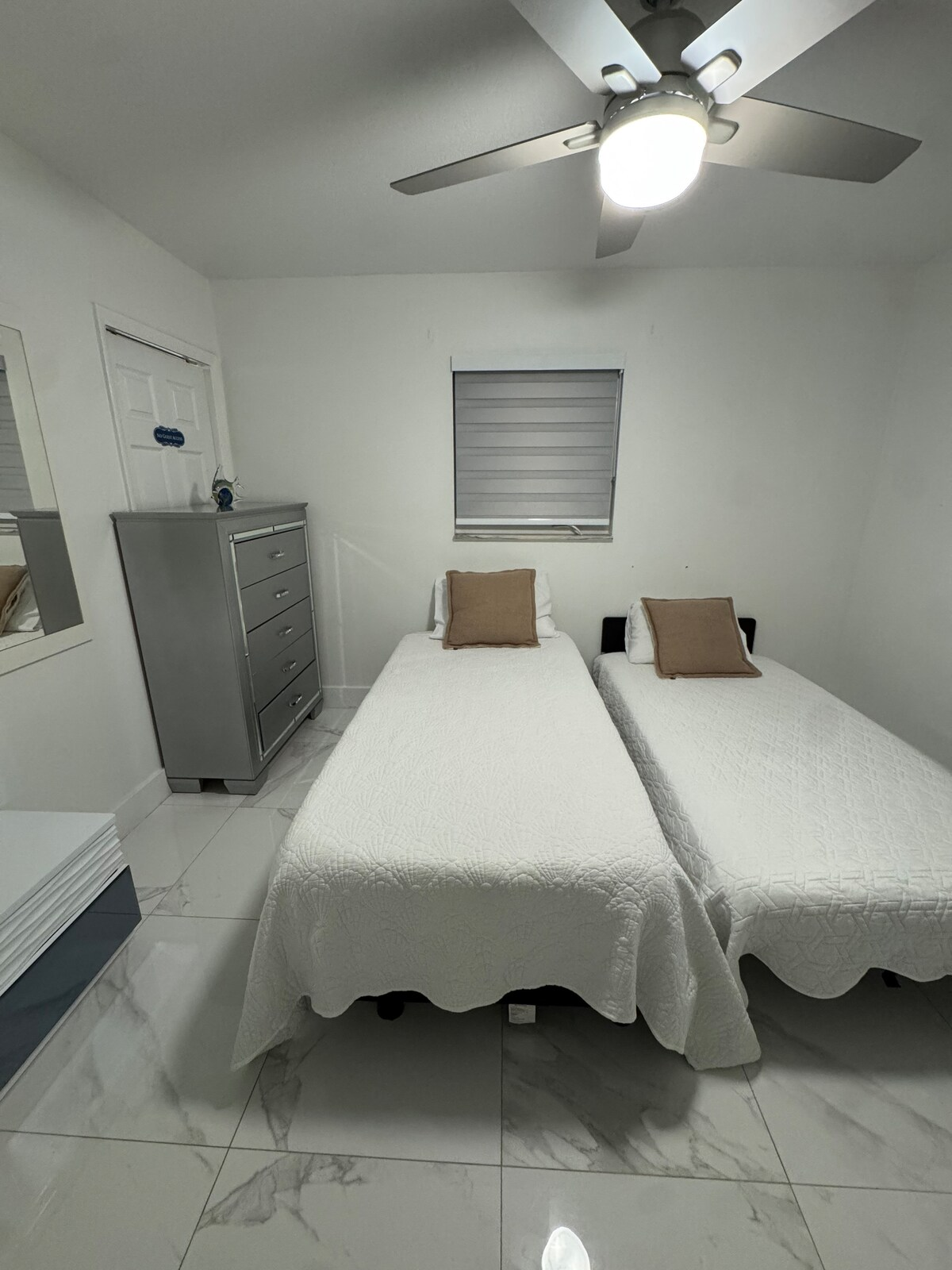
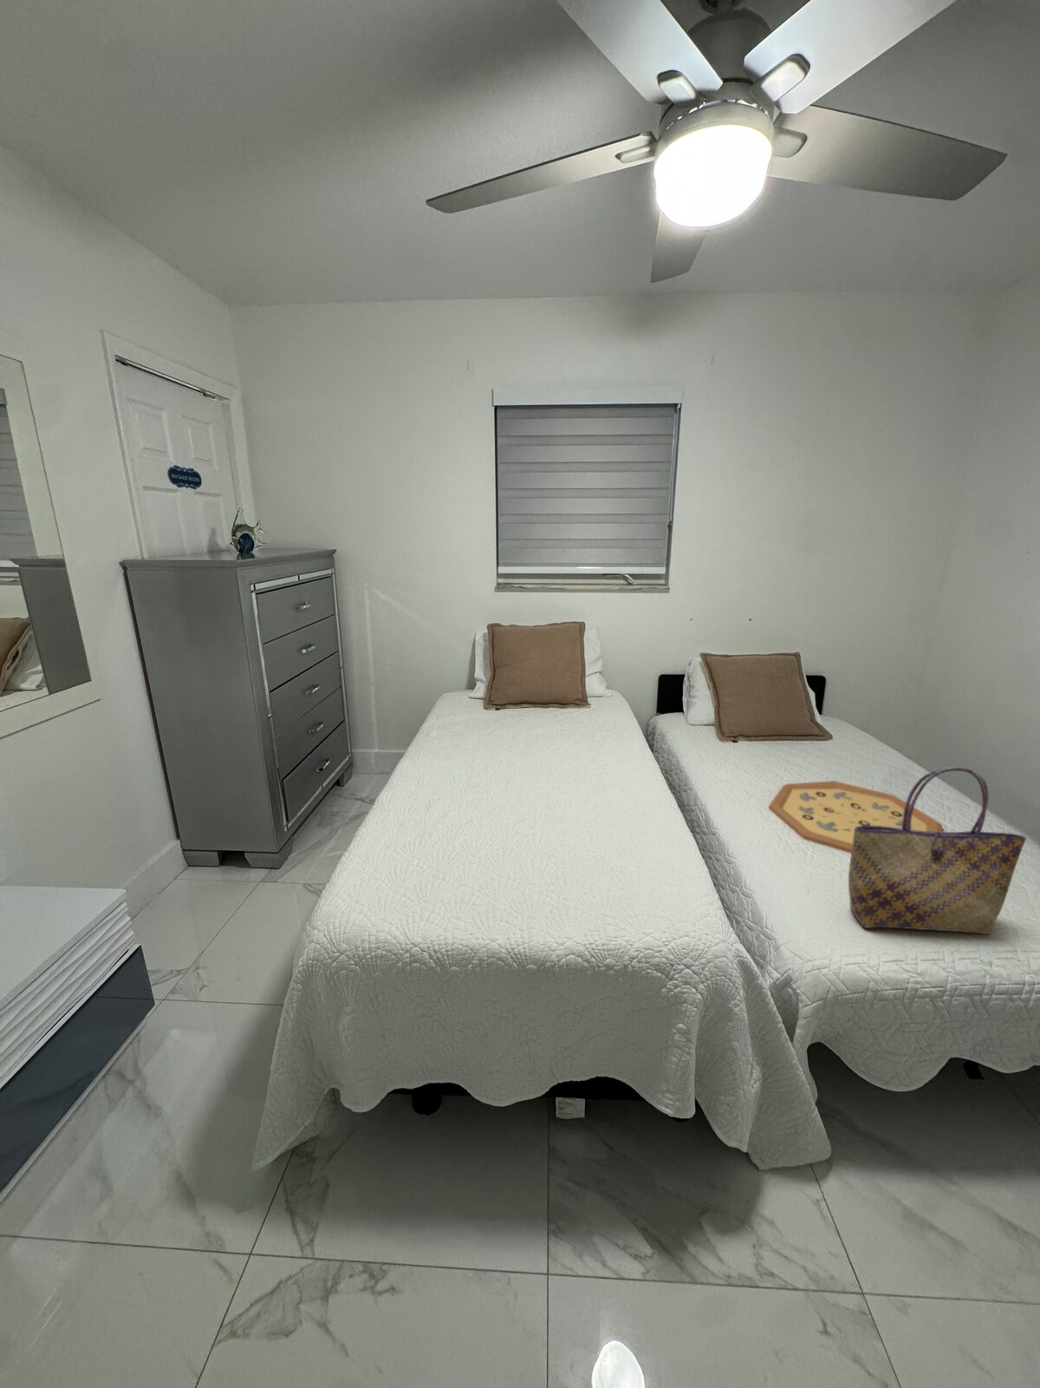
+ tote bag [848,766,1027,936]
+ decorative tray [768,780,943,855]
